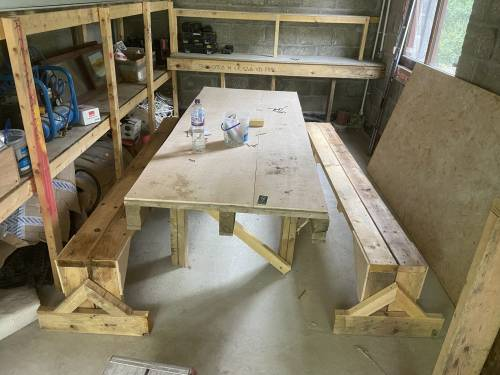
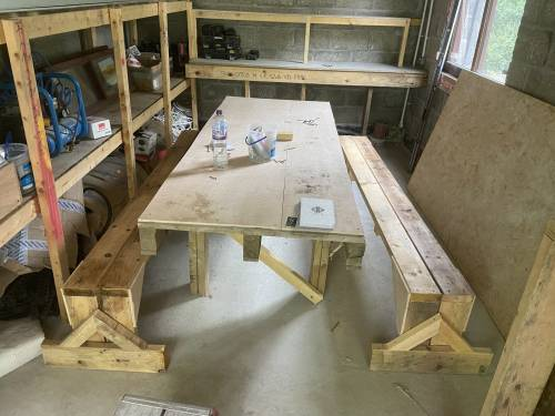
+ notepad [299,196,336,230]
